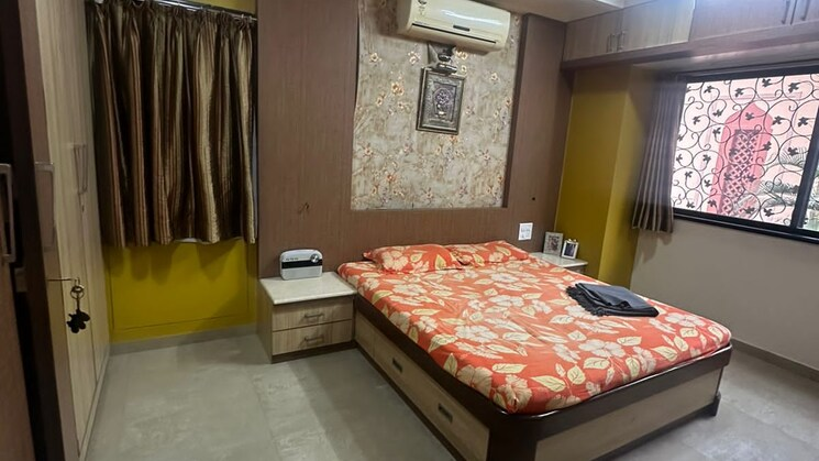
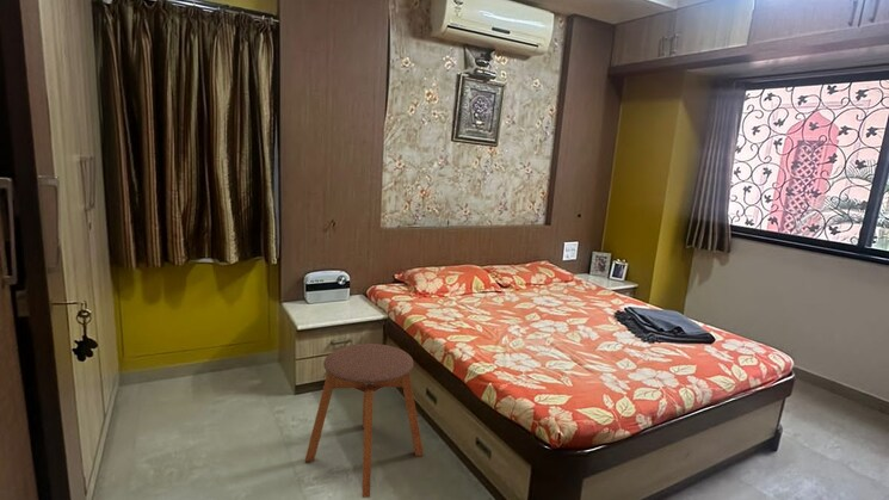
+ stool [303,342,425,499]
